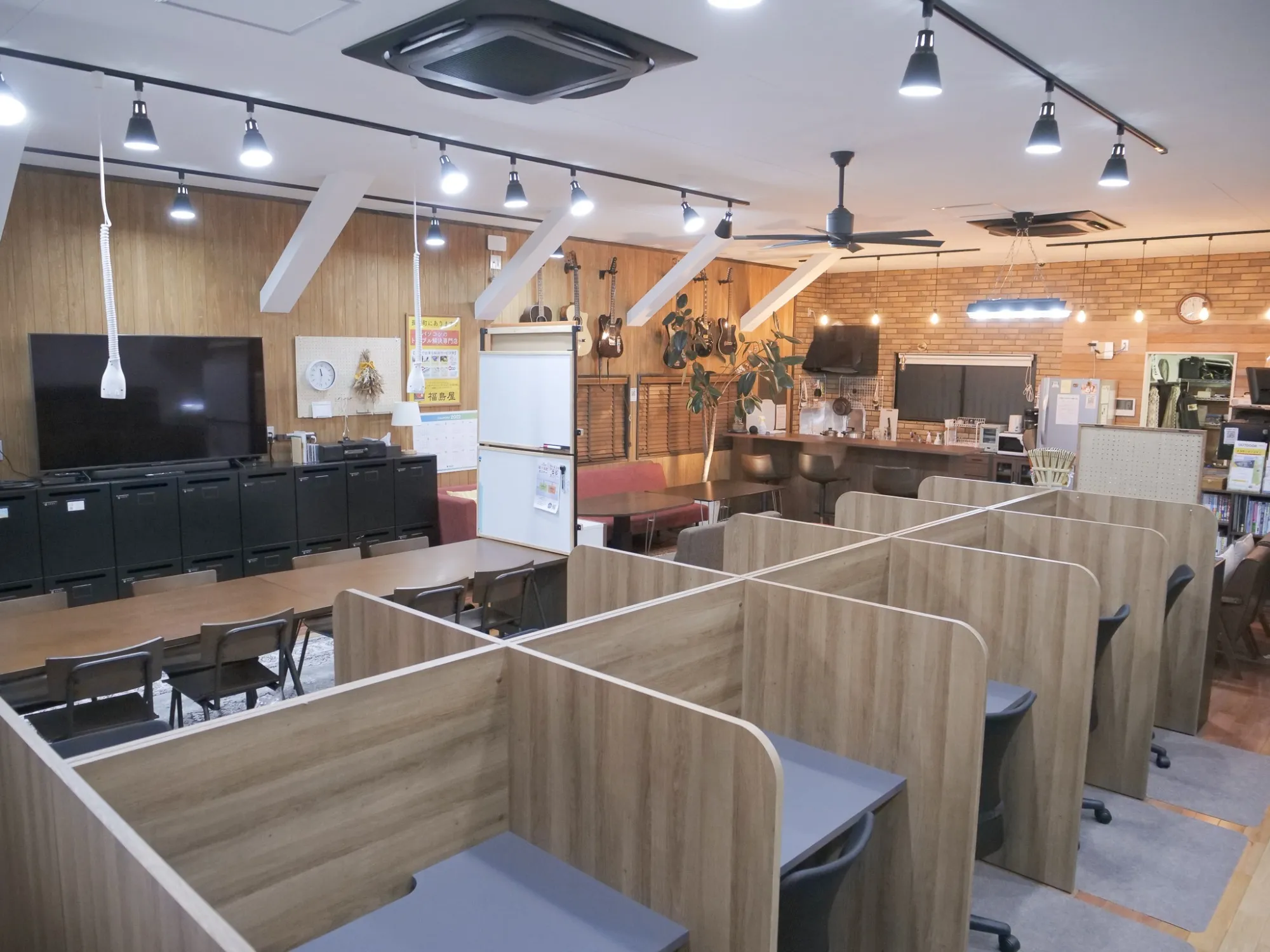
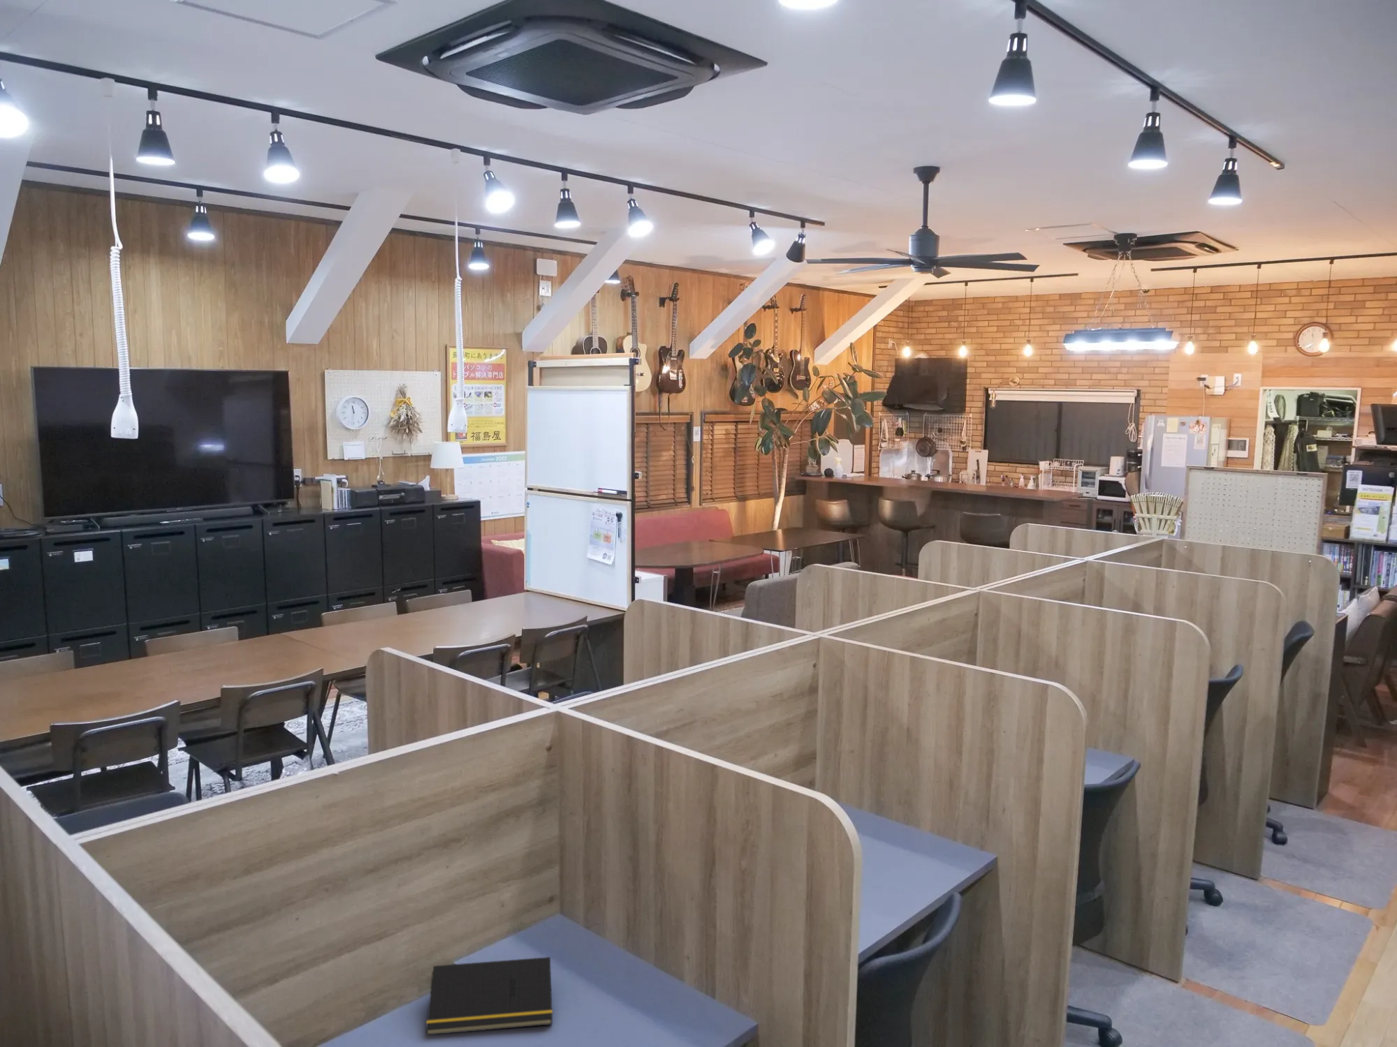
+ notepad [426,956,553,1036]
